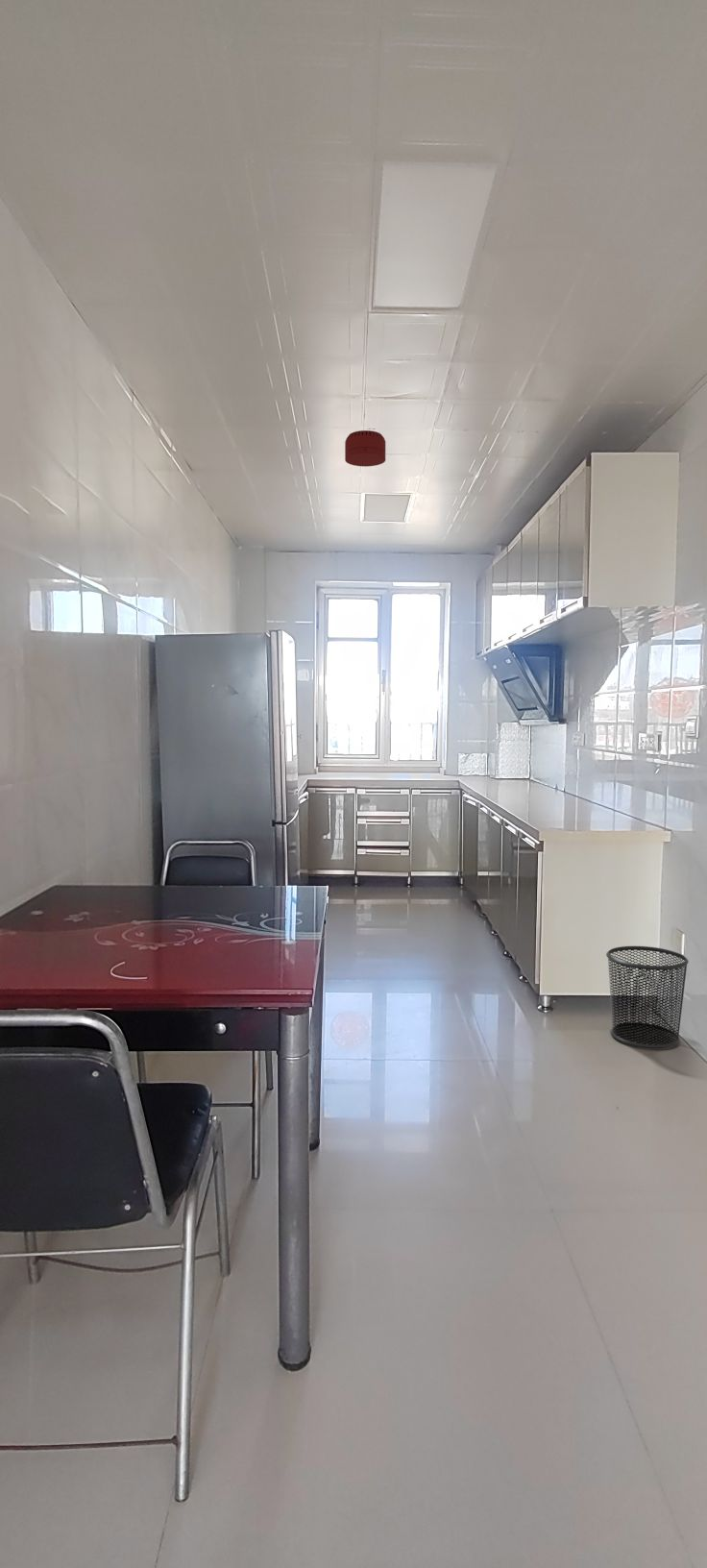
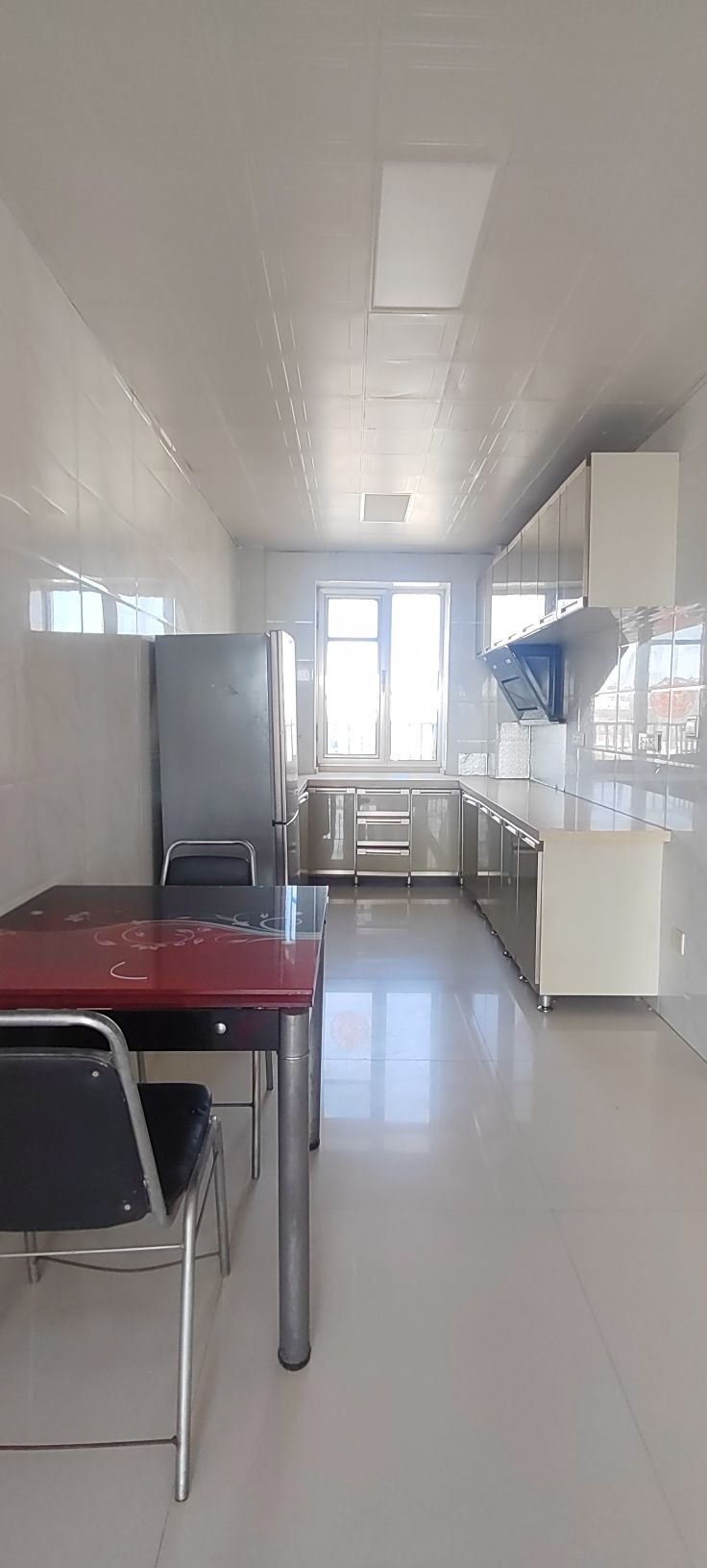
- waste bin [605,945,690,1049]
- smoke detector [344,429,386,468]
